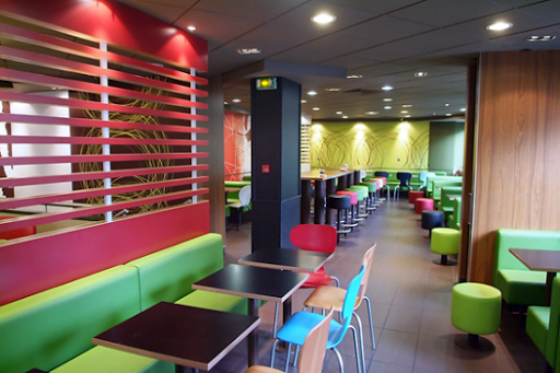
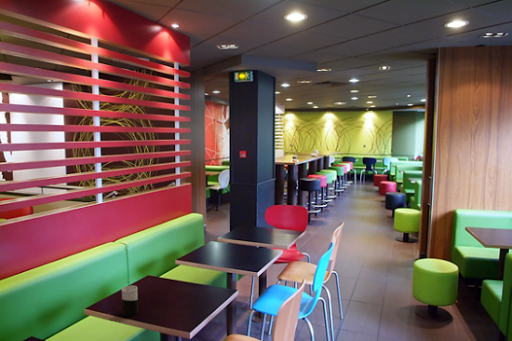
+ cup [120,285,141,317]
